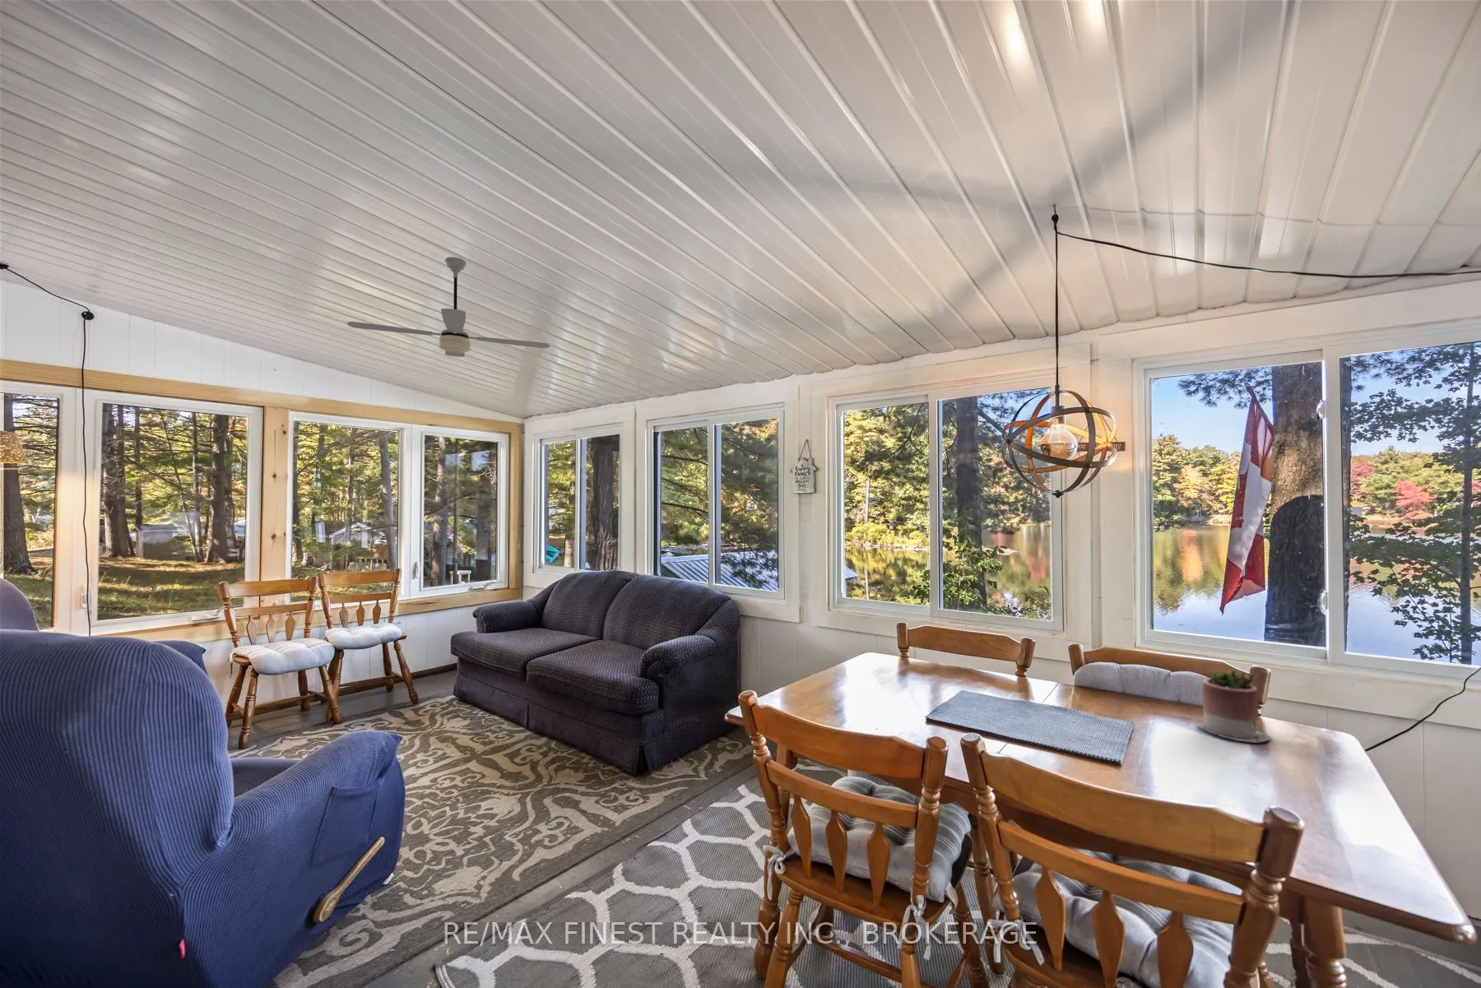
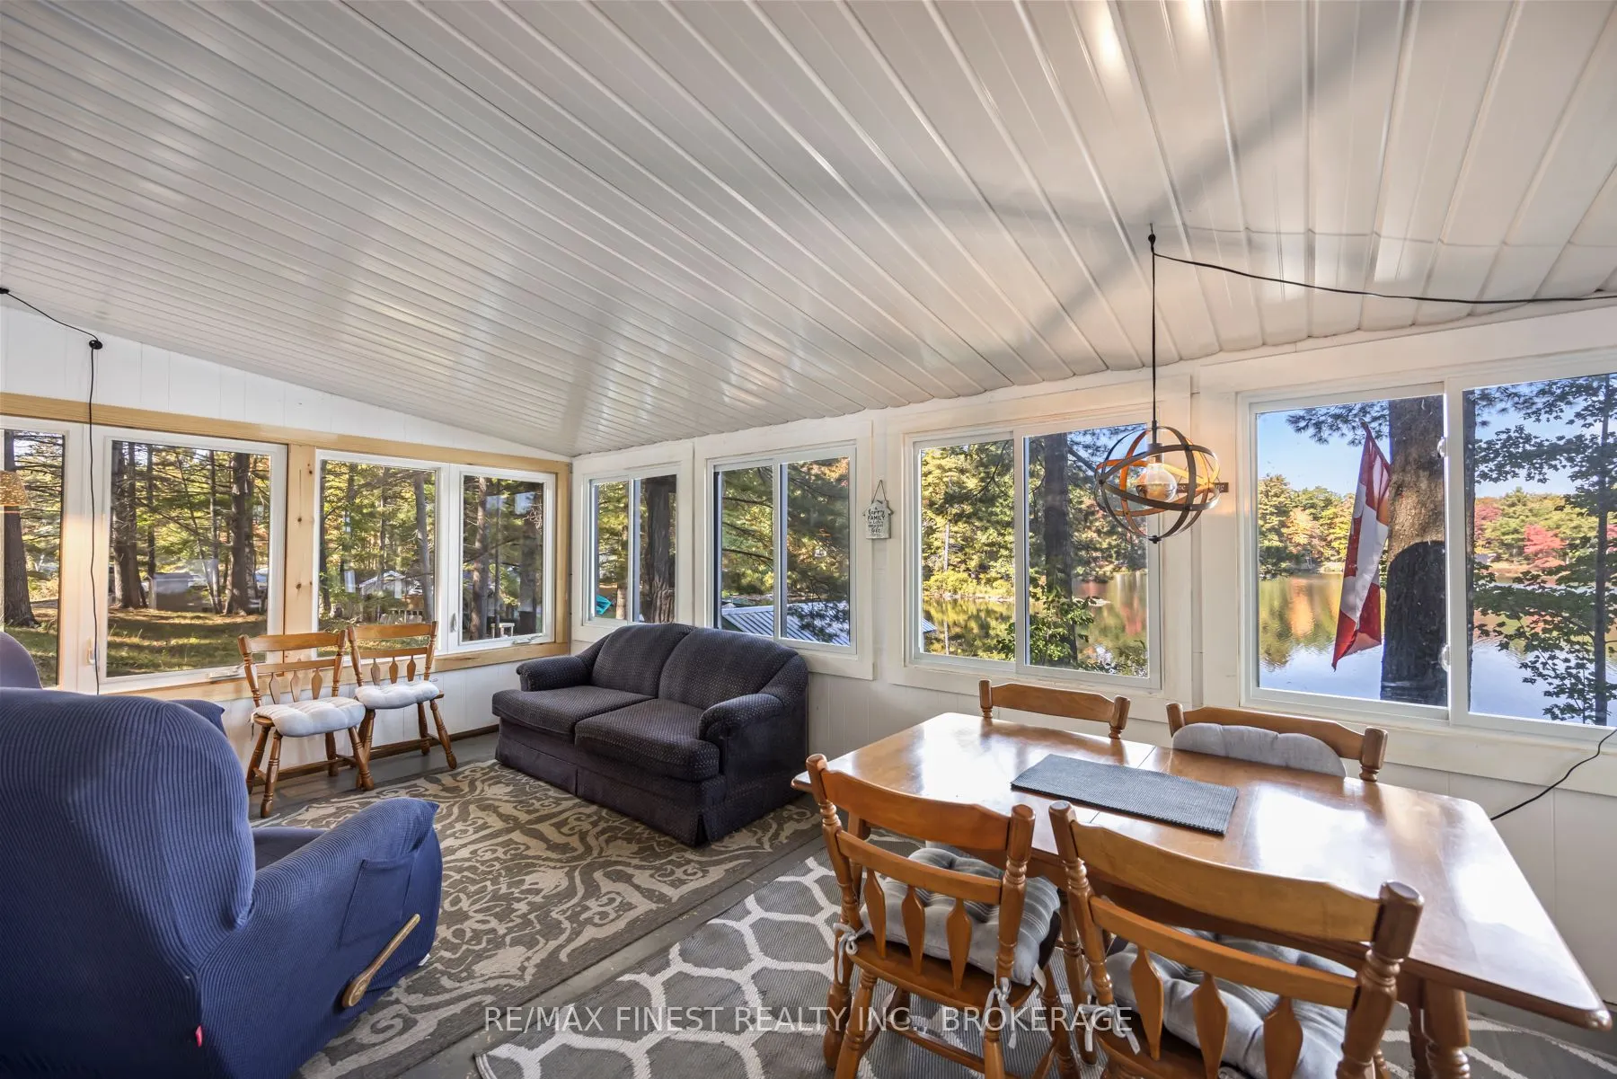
- ceiling fan [346,257,550,358]
- succulent planter [1198,669,1270,743]
